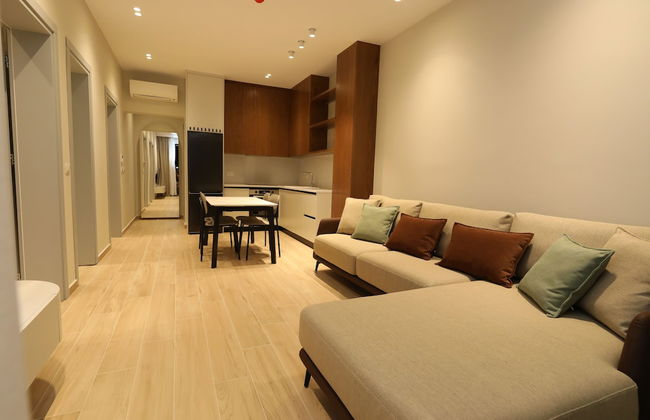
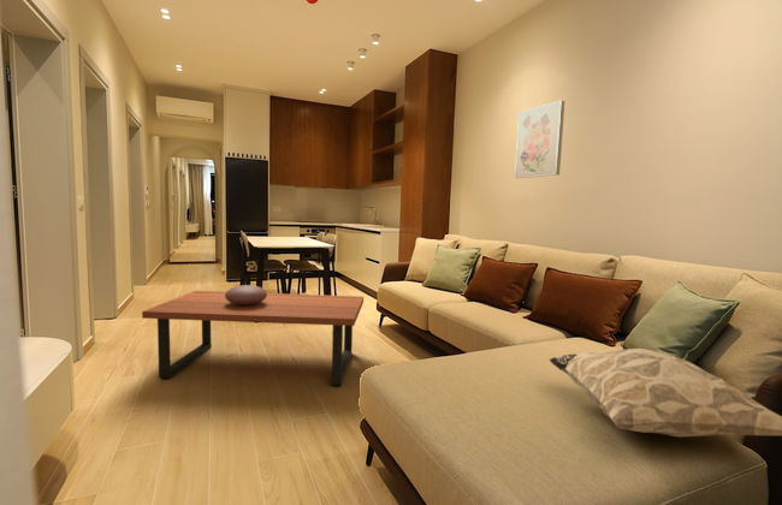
+ wall art [514,100,565,179]
+ coffee table [141,290,365,386]
+ decorative pillow [549,347,782,438]
+ decorative bowl [225,284,268,305]
